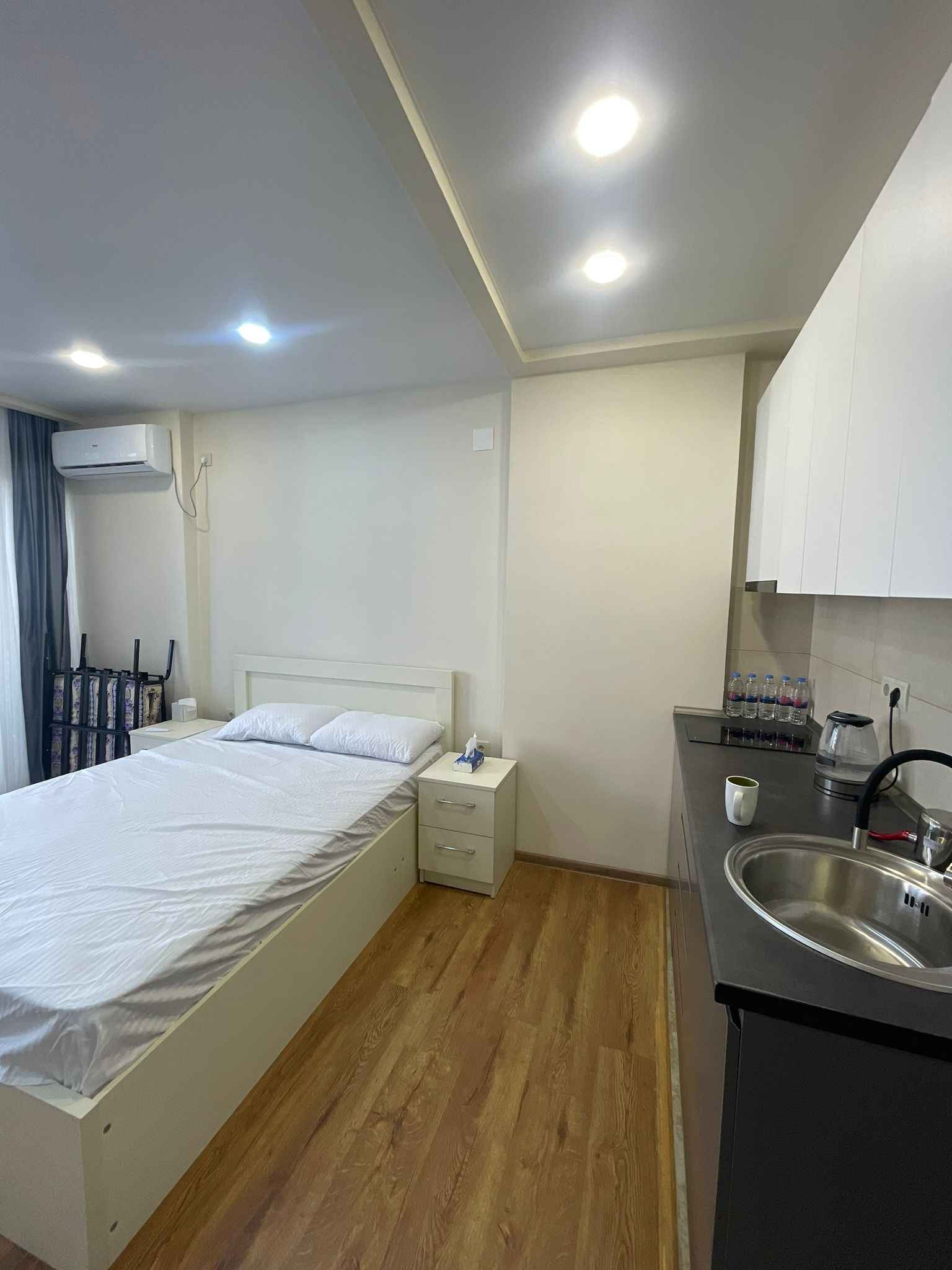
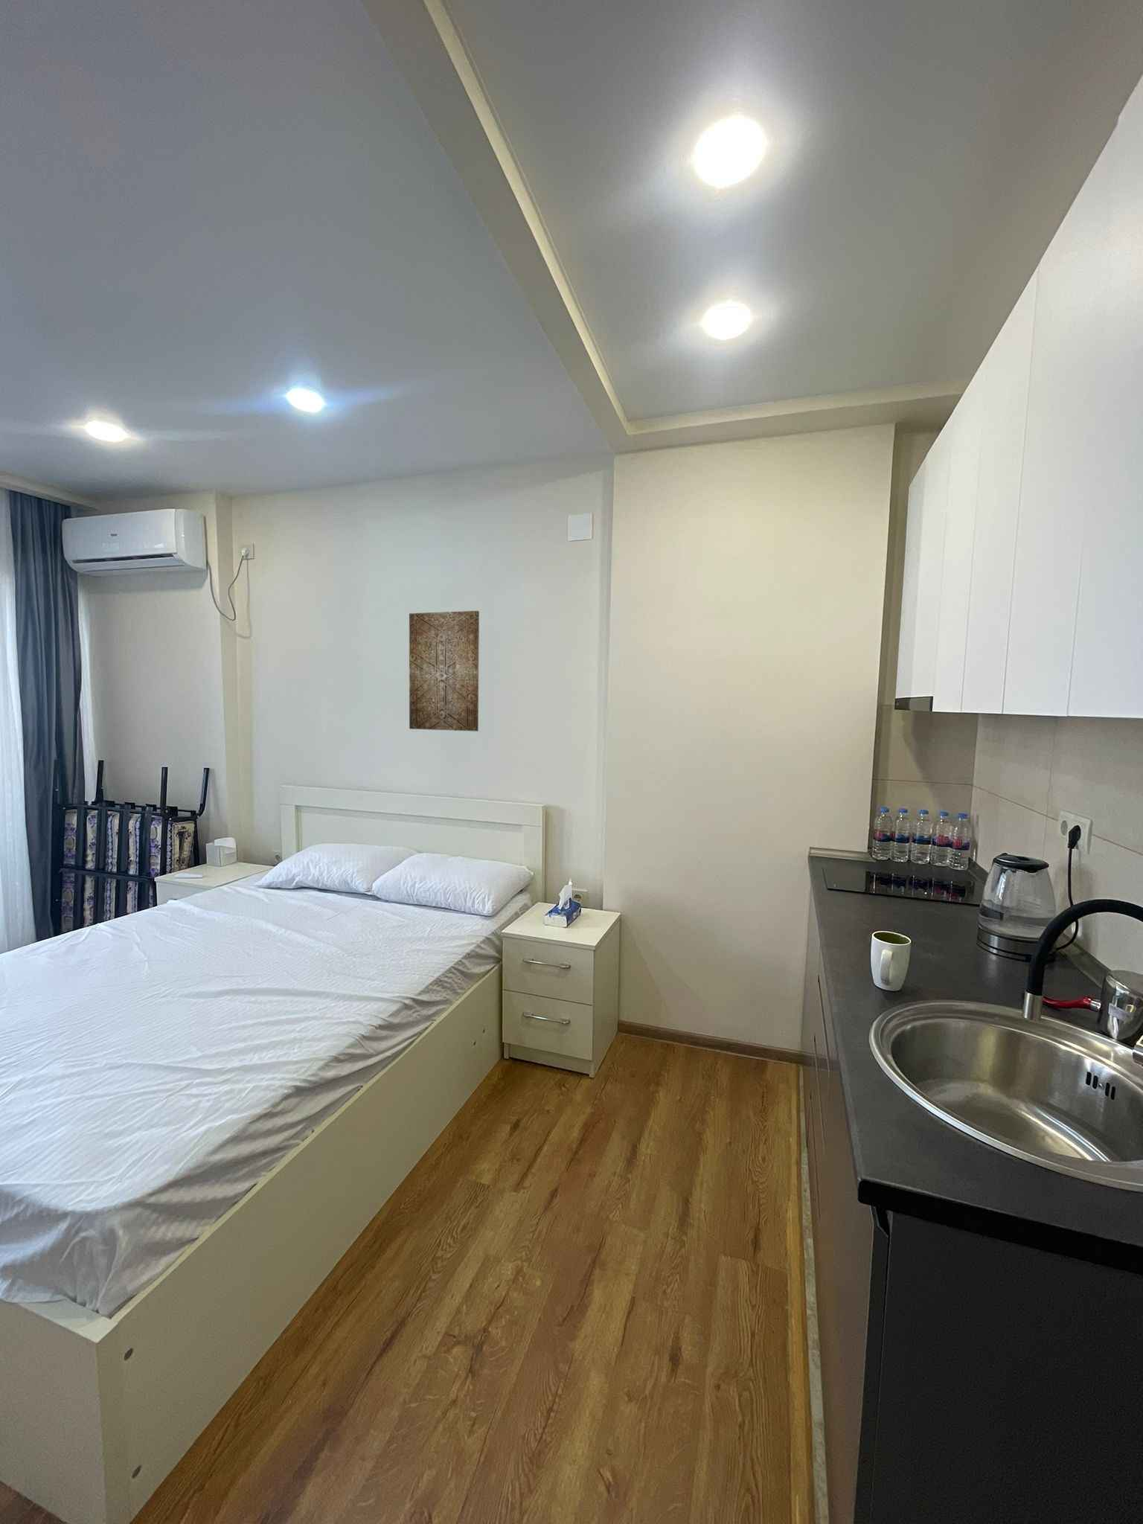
+ wall art [408,610,480,732]
